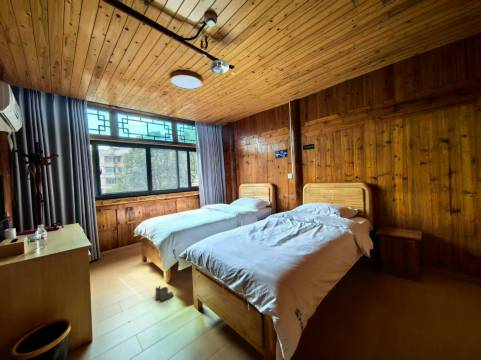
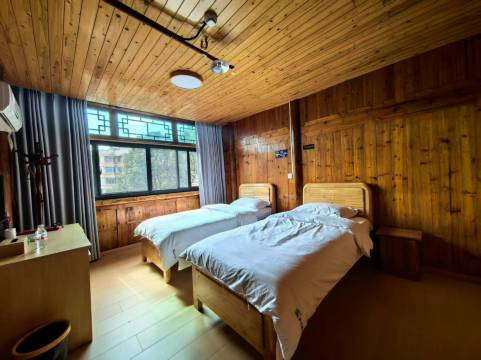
- boots [153,285,174,303]
